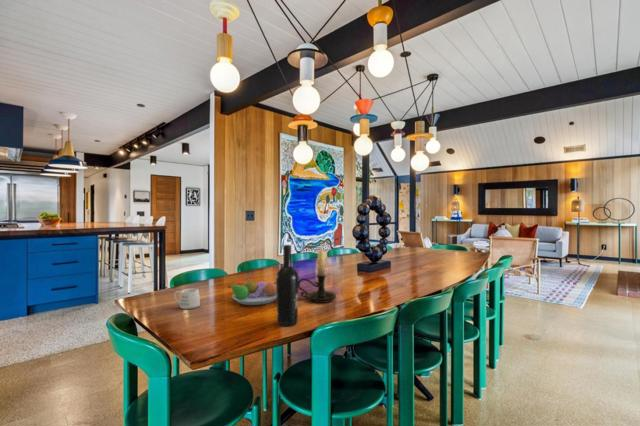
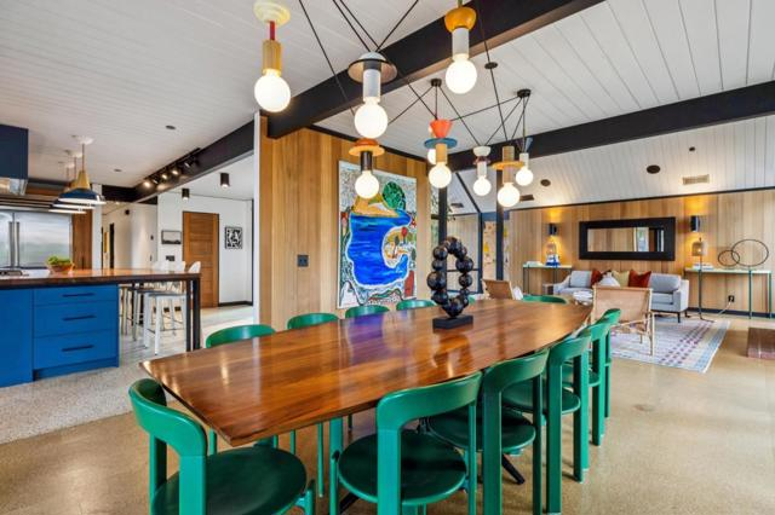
- fruit bowl [227,277,277,306]
- candle holder [298,243,337,304]
- mug [173,287,201,310]
- wine bottle [275,244,299,327]
